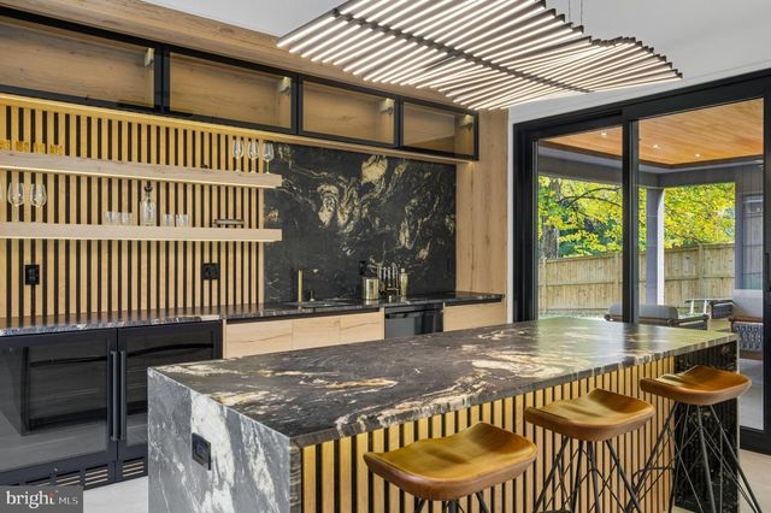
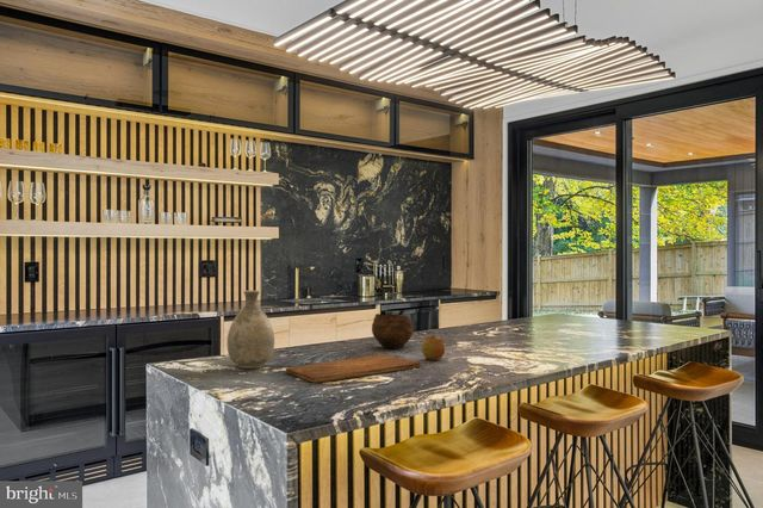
+ vase [225,290,275,370]
+ bowl [371,312,415,349]
+ cutting board [285,353,422,384]
+ apple [421,334,446,361]
